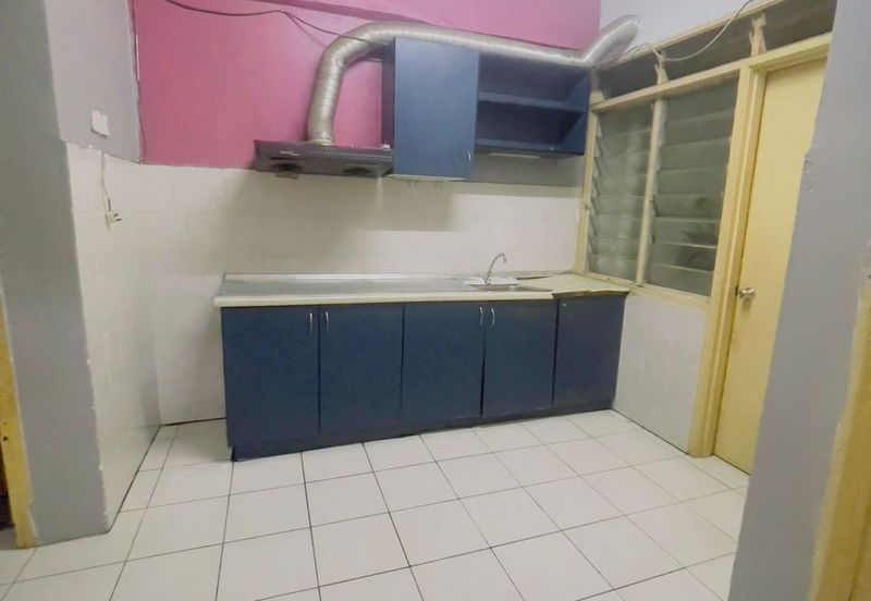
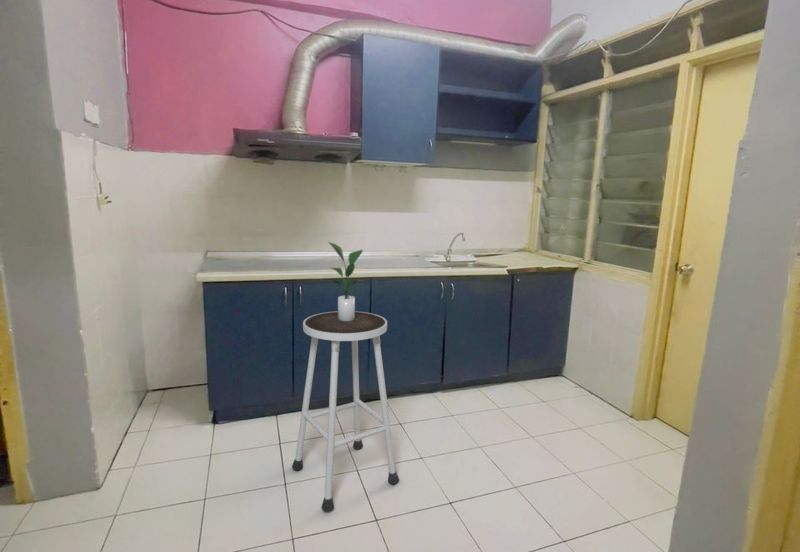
+ potted plant [327,241,368,322]
+ stool [291,310,400,513]
